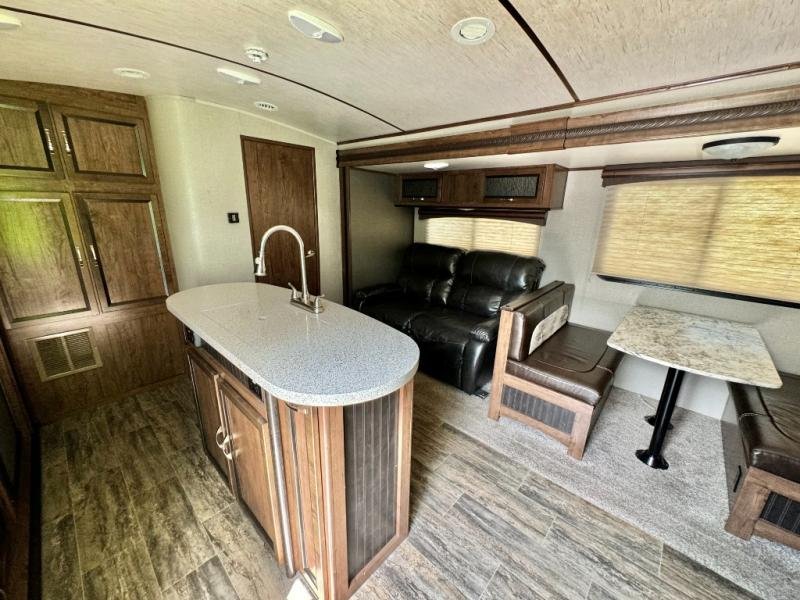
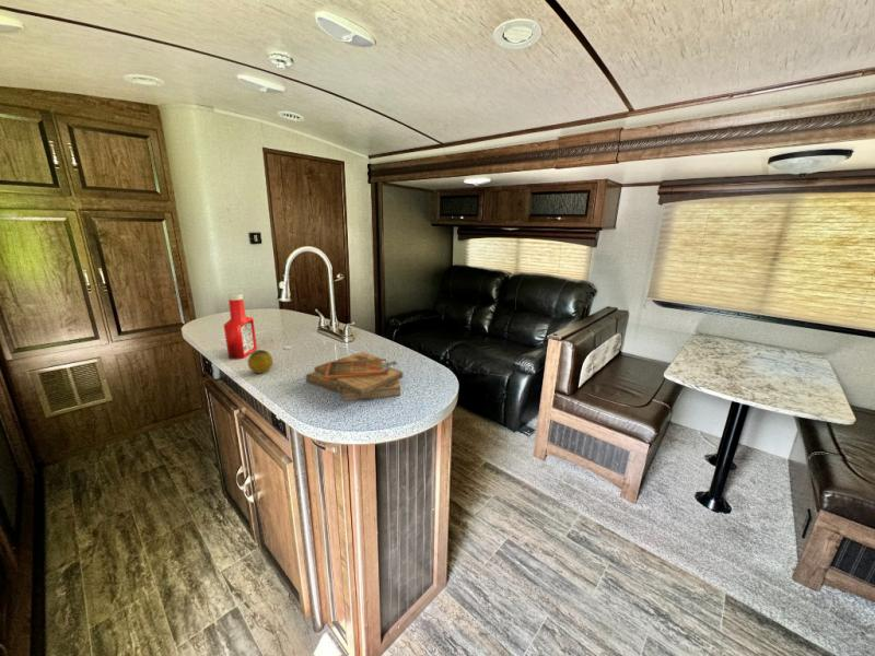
+ soap bottle [223,293,258,360]
+ clipboard [305,351,404,401]
+ fruit [247,349,275,374]
